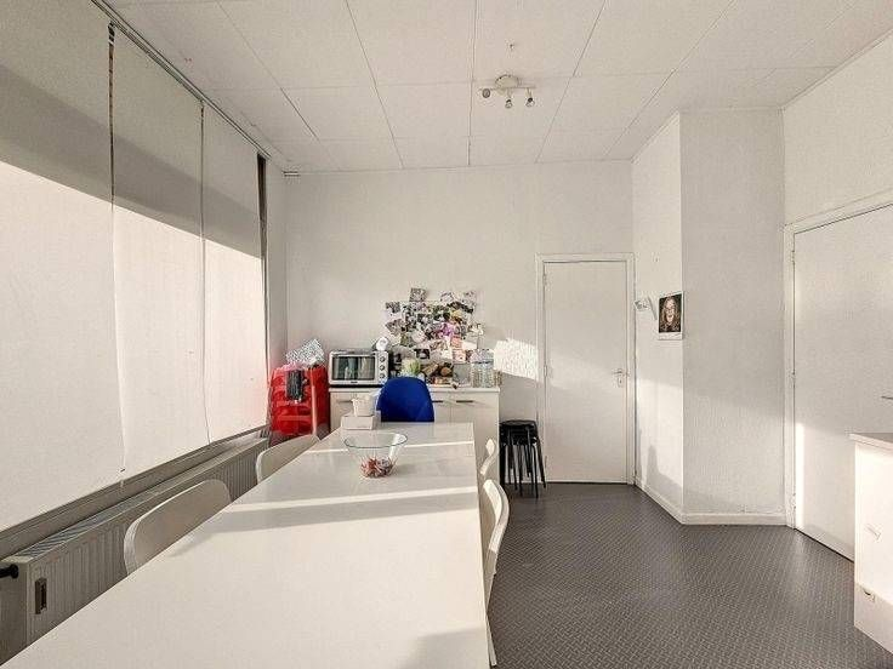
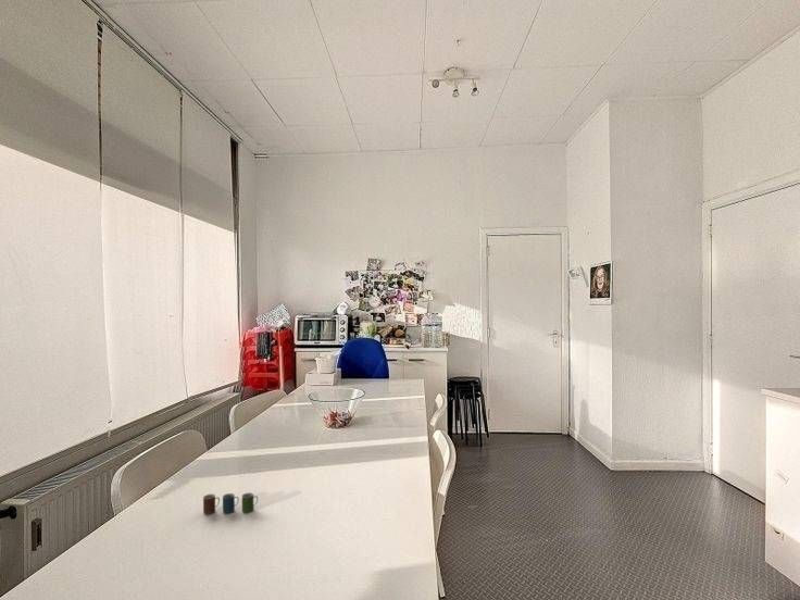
+ cup [202,491,259,515]
